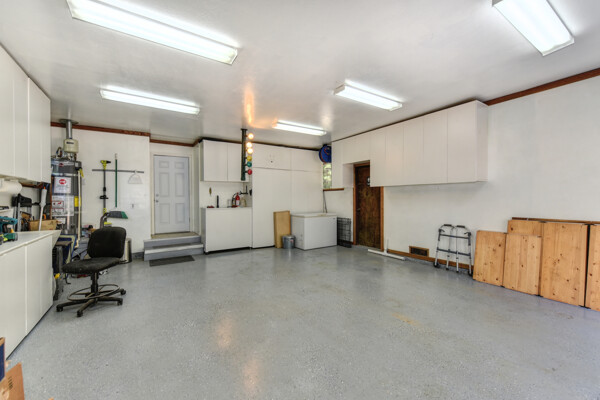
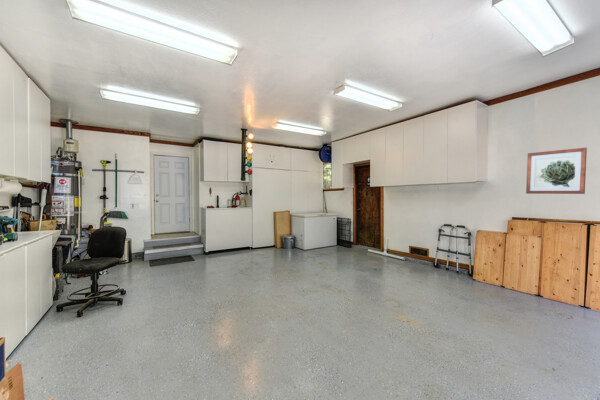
+ wall art [525,147,588,195]
